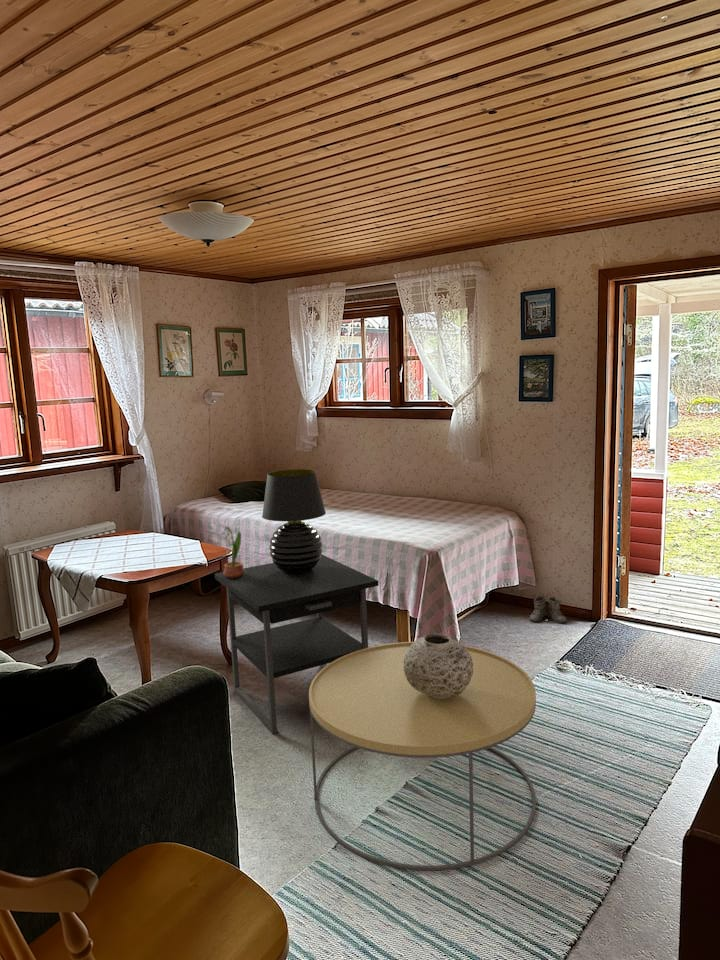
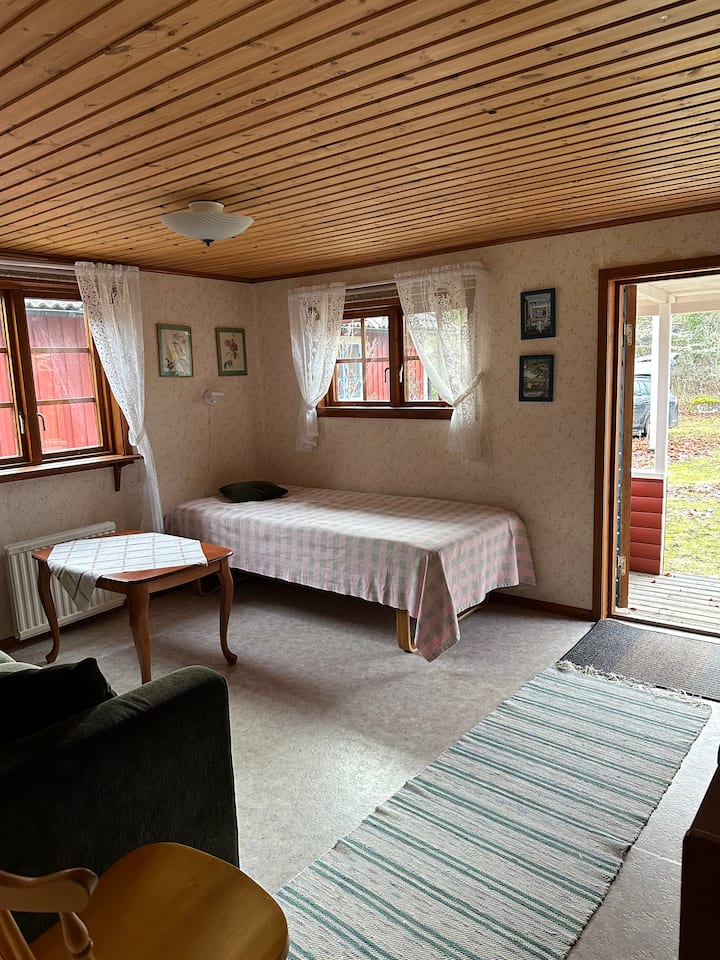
- table lamp [261,468,327,574]
- vase [403,633,473,699]
- nightstand [214,554,380,735]
- coffee table [308,641,537,871]
- boots [527,595,567,625]
- potted flower [220,525,245,578]
